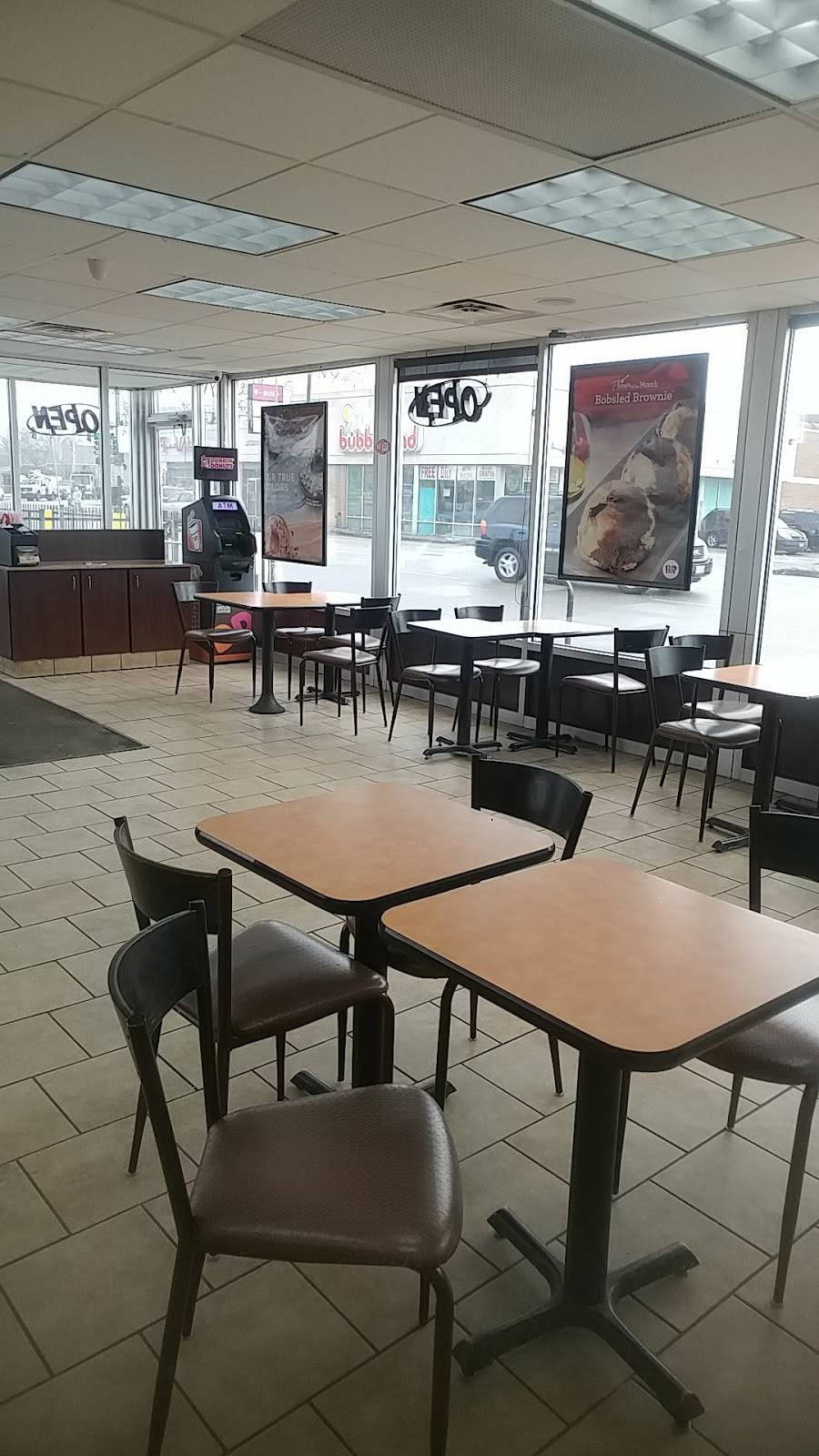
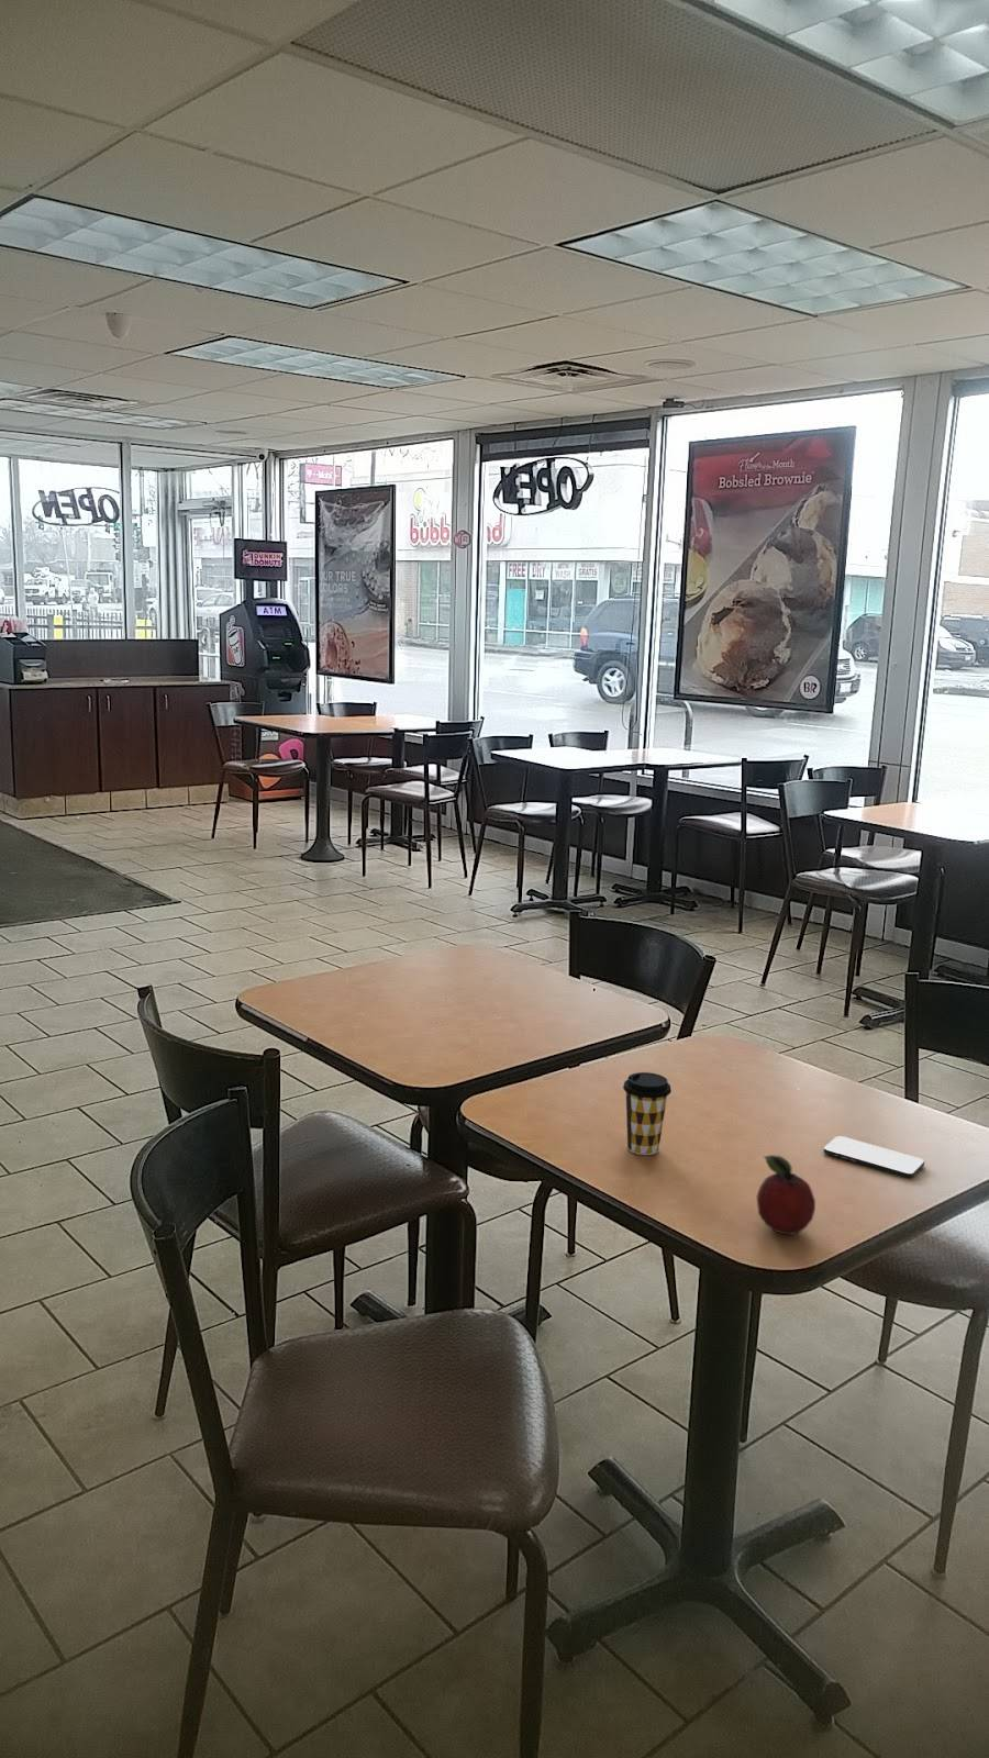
+ coffee cup [622,1071,673,1155]
+ fruit [756,1153,816,1236]
+ smartphone [822,1135,925,1178]
